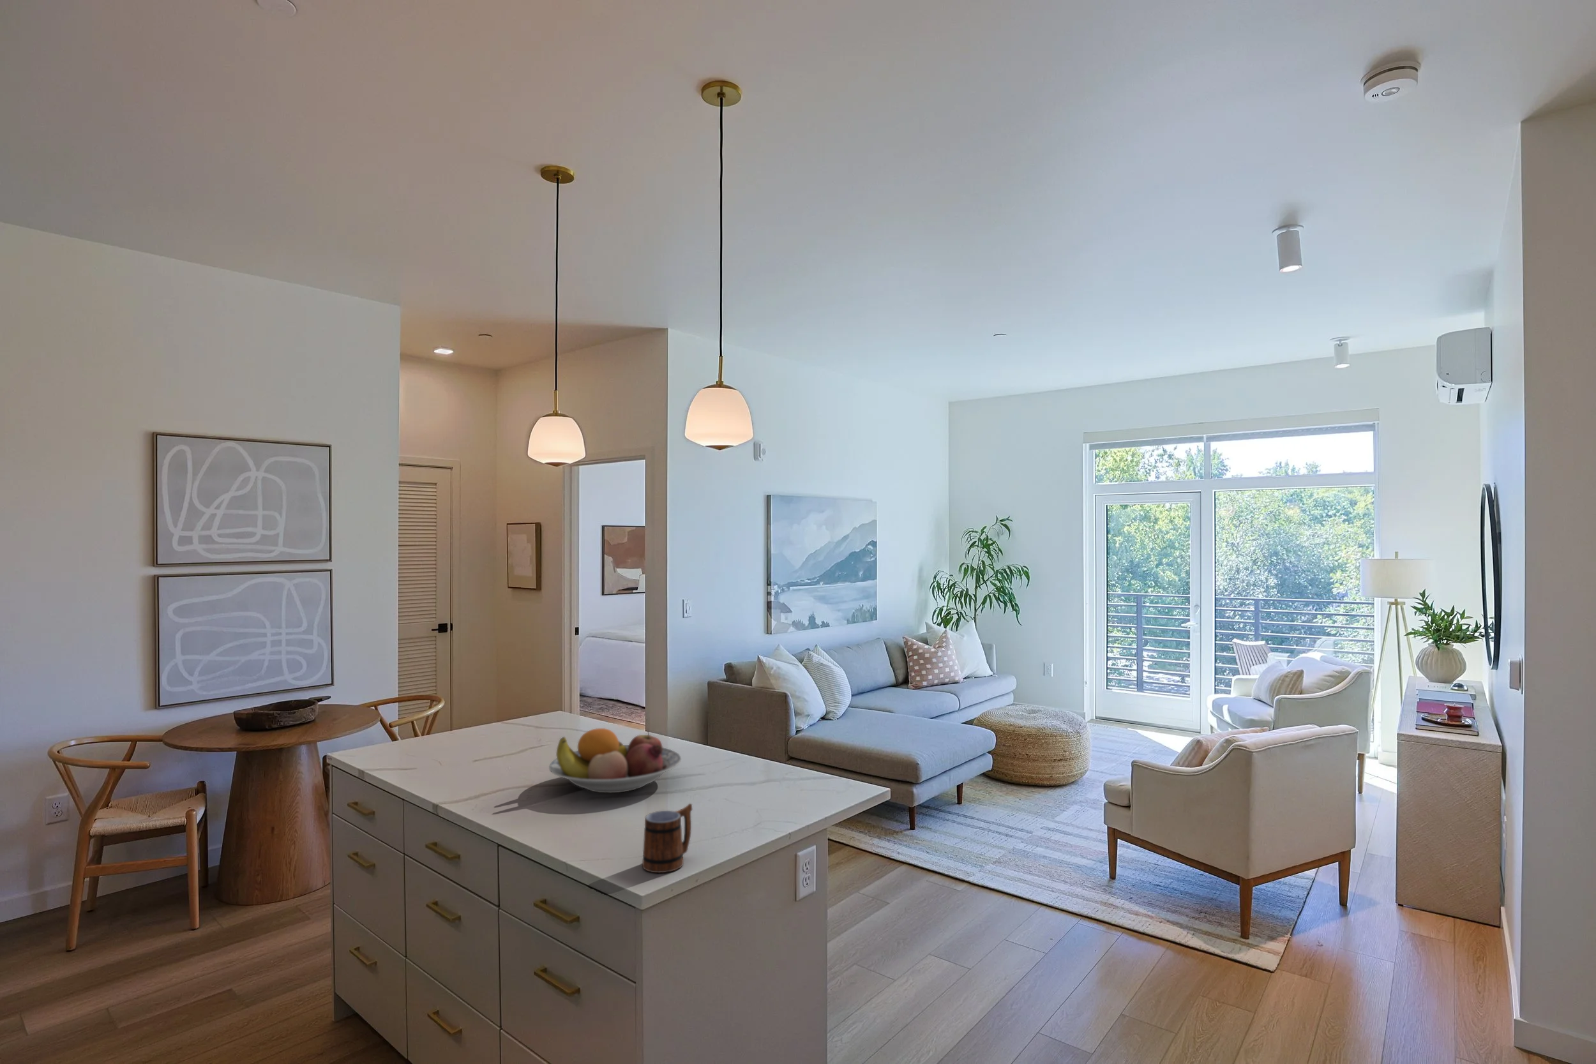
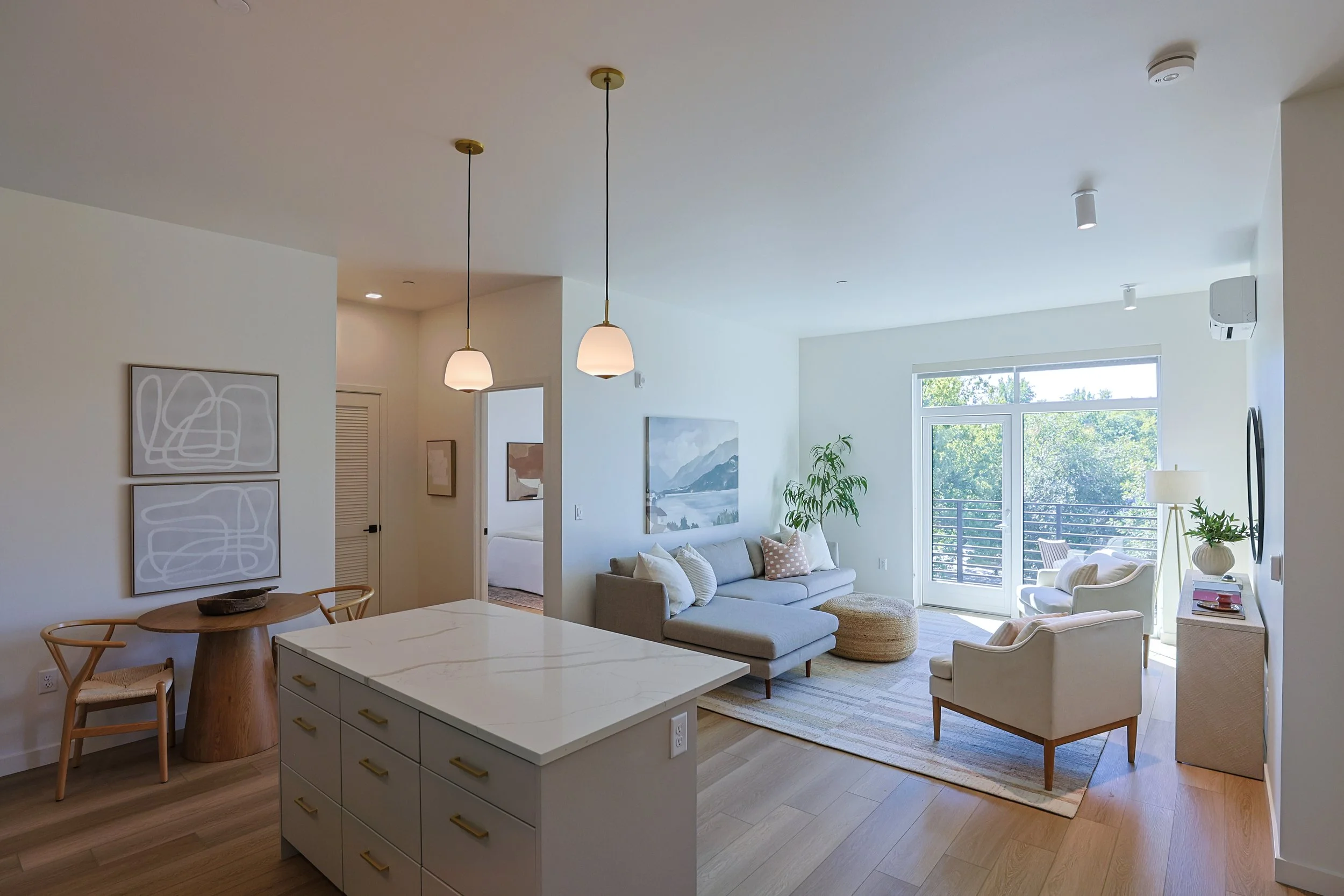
- mug [641,803,694,874]
- fruit bowl [549,728,682,793]
